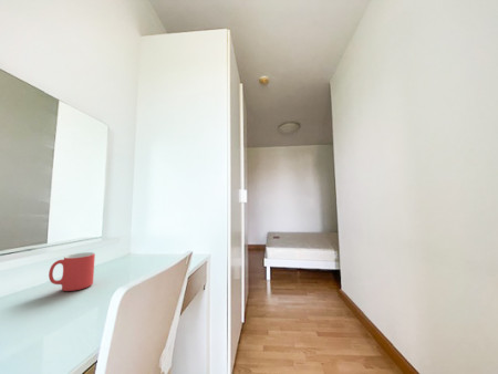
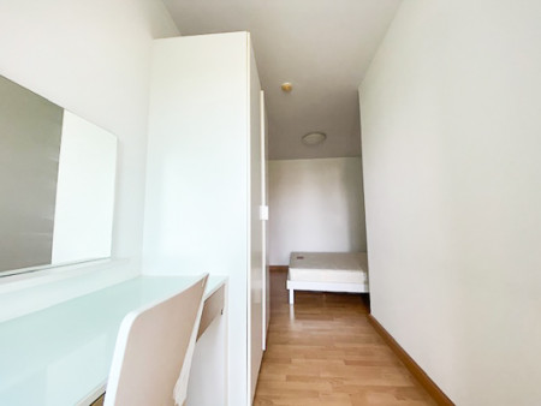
- mug [48,251,96,292]
